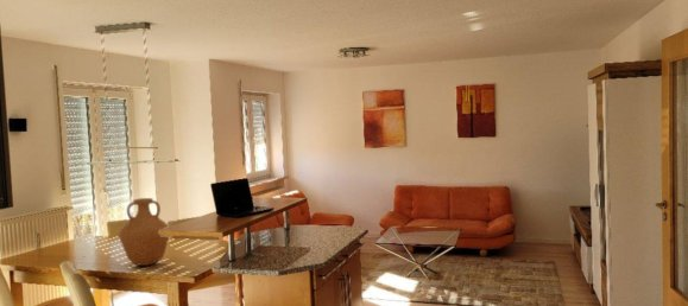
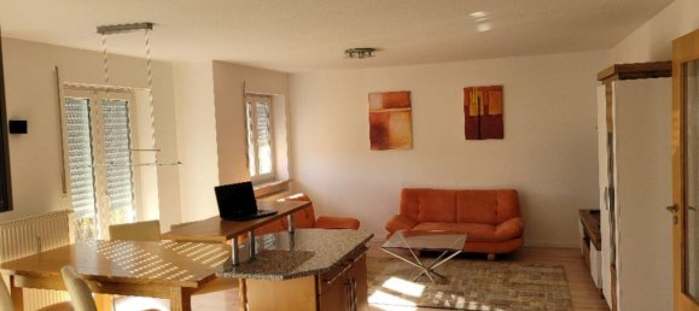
- vase [118,197,170,267]
